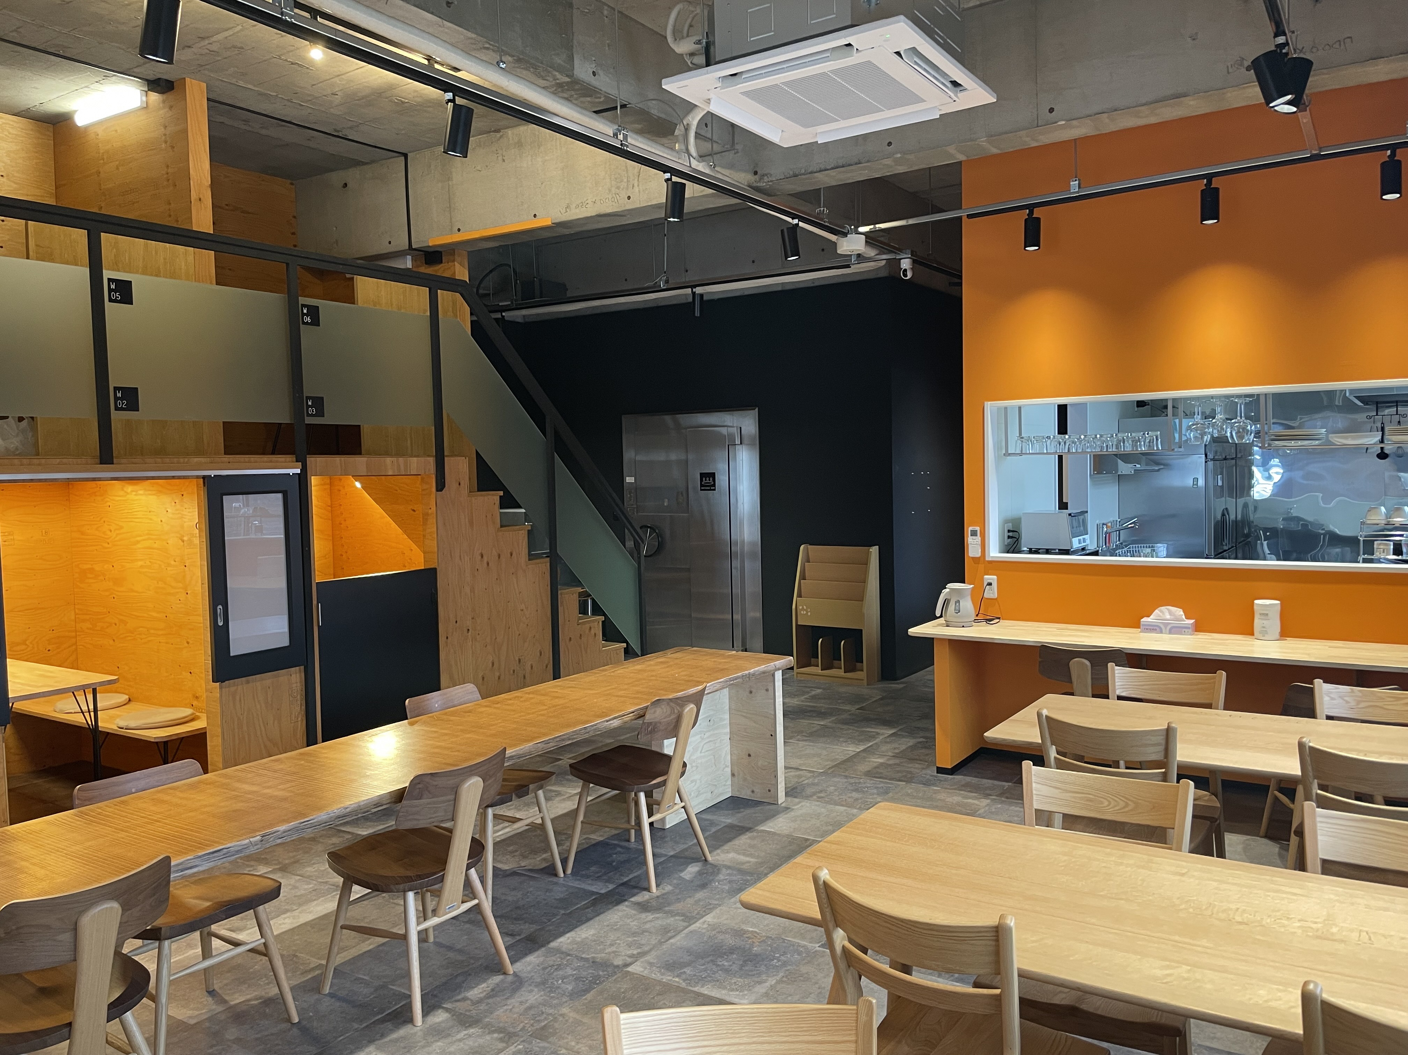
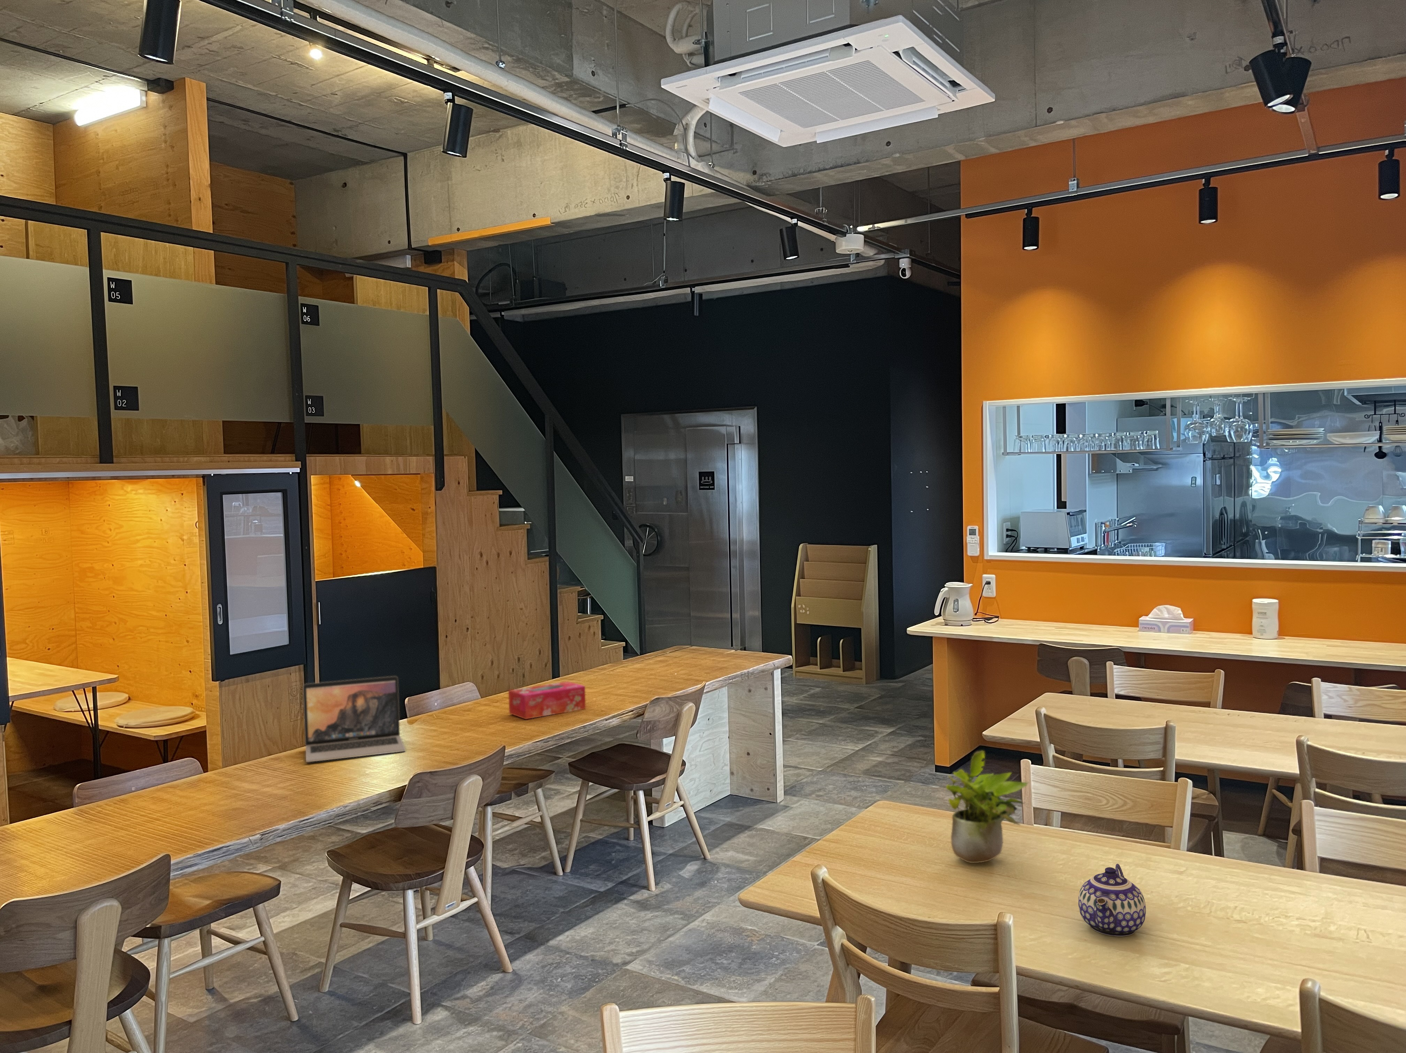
+ laptop [303,676,406,762]
+ teapot [1078,863,1146,937]
+ potted plant [945,750,1030,863]
+ tissue box [508,681,586,720]
